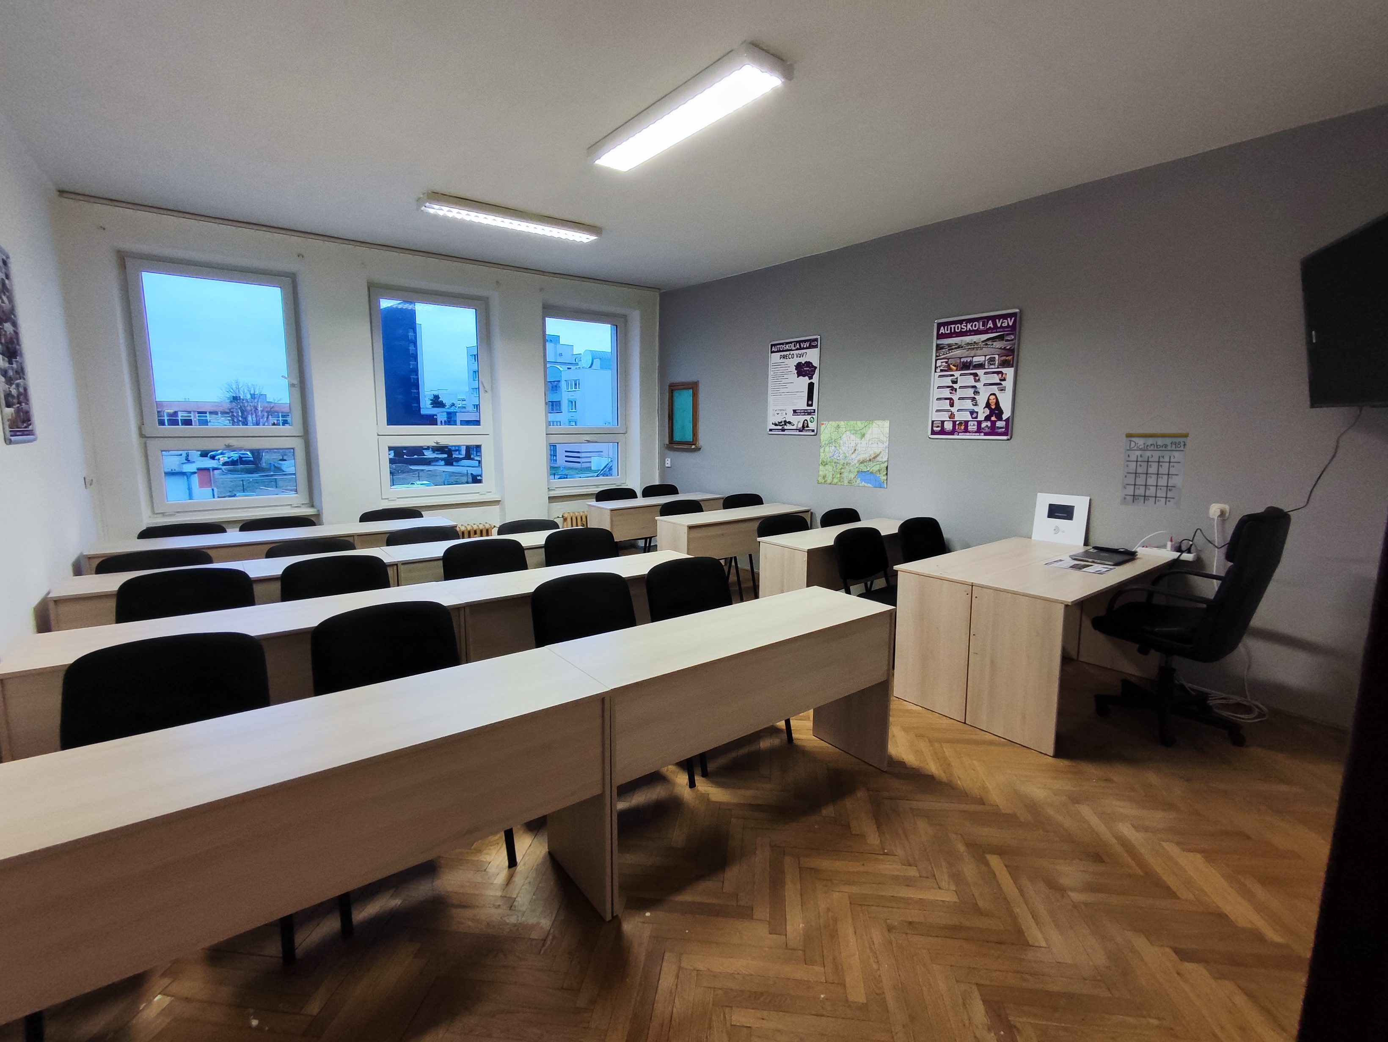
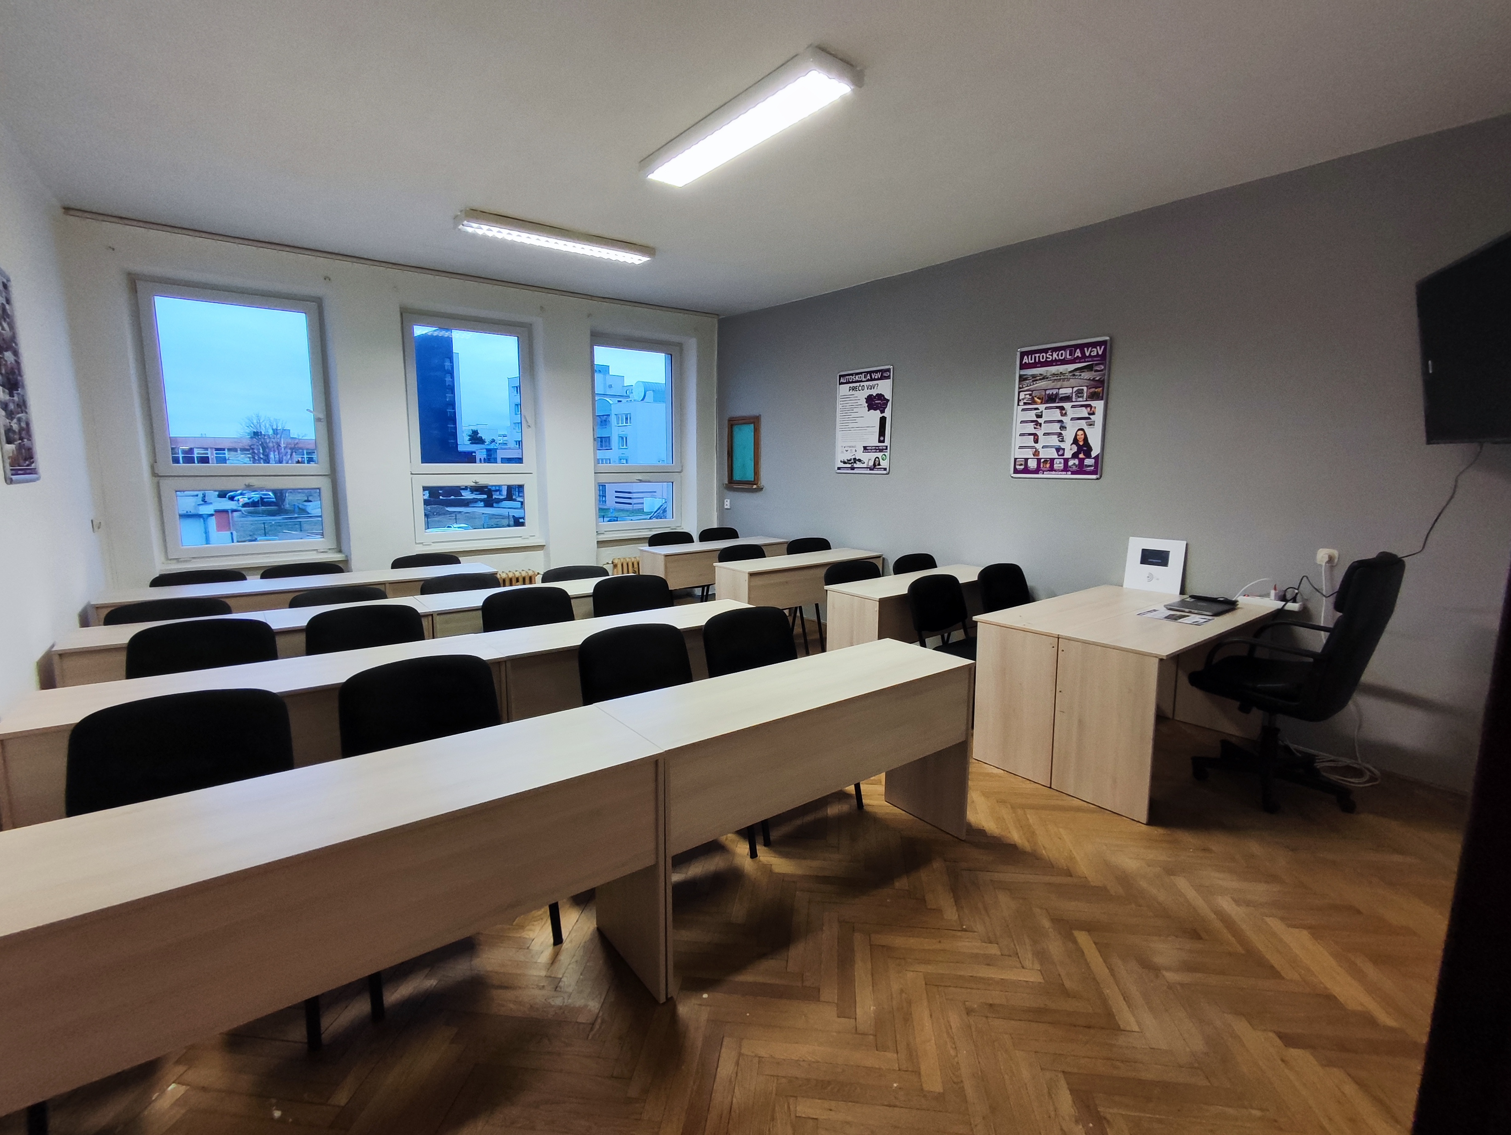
- calendar [1120,415,1190,510]
- road map [816,420,891,489]
